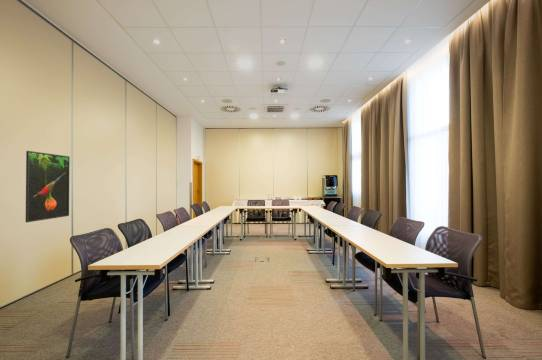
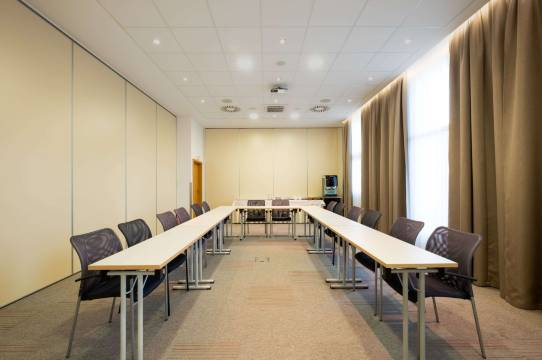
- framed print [25,150,71,223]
